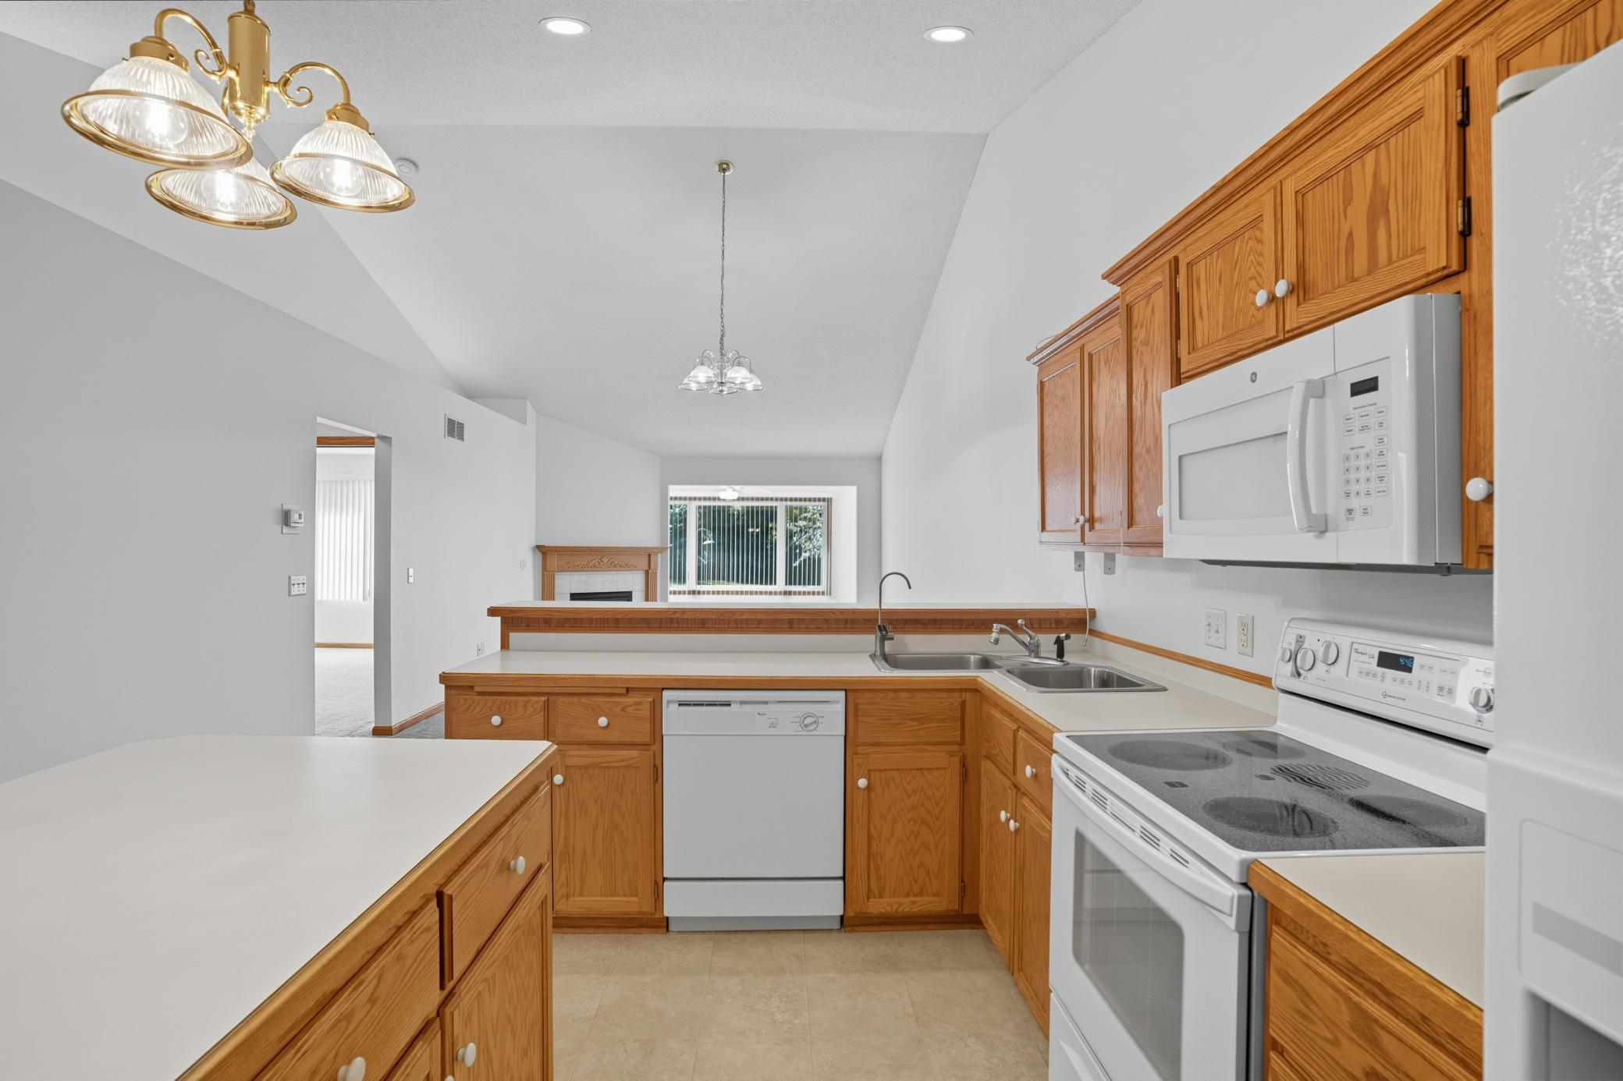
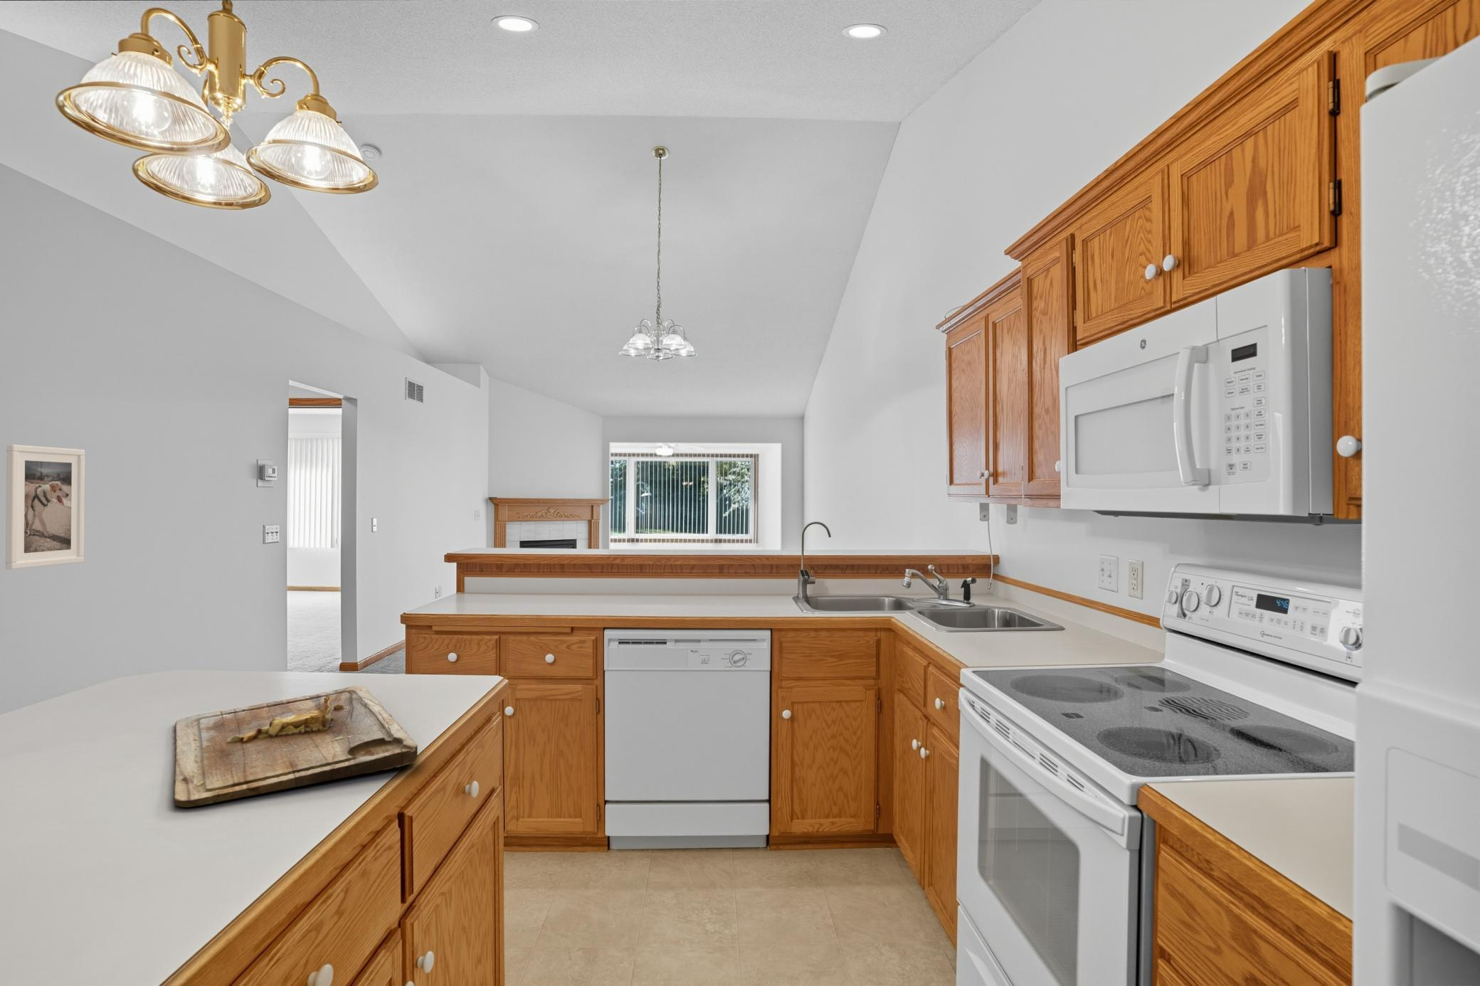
+ cutting board [173,686,418,808]
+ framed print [6,443,86,570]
